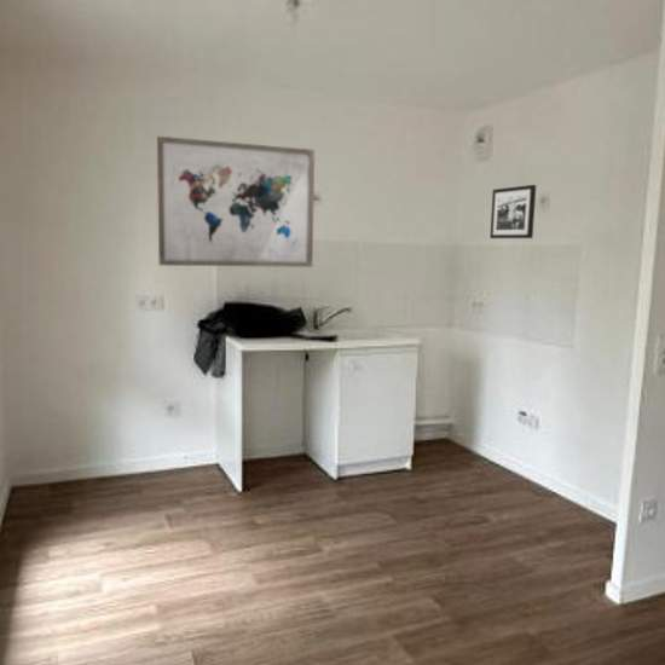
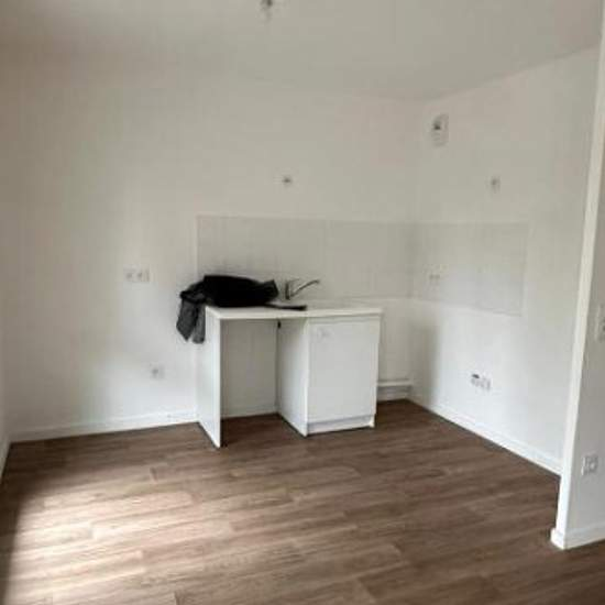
- wall art [156,135,316,268]
- picture frame [488,184,537,239]
